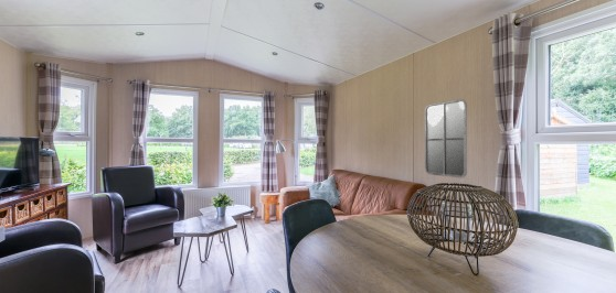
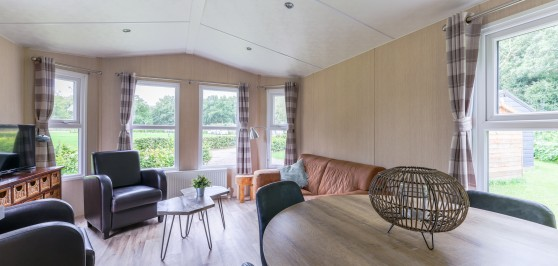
- home mirror [424,98,468,180]
